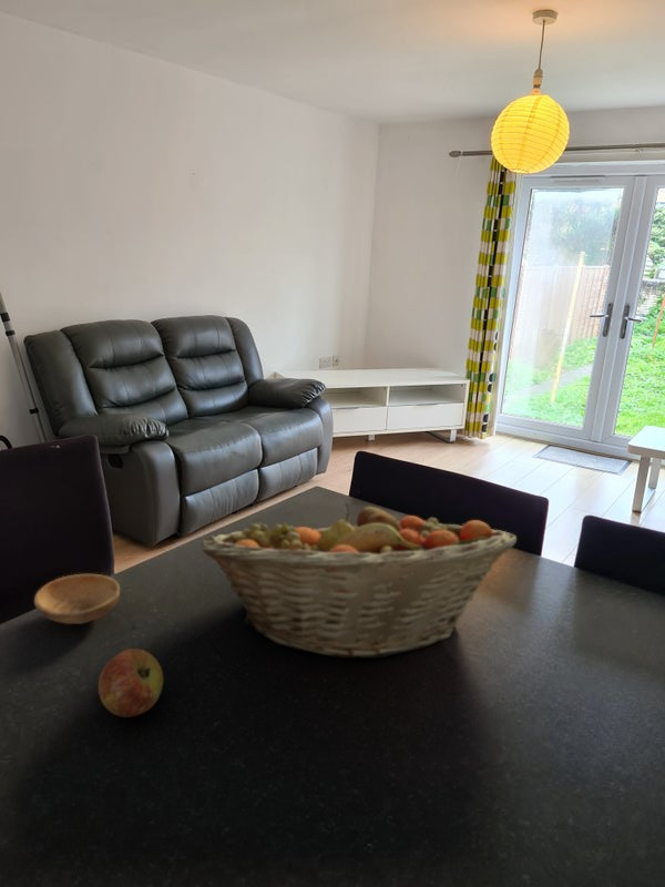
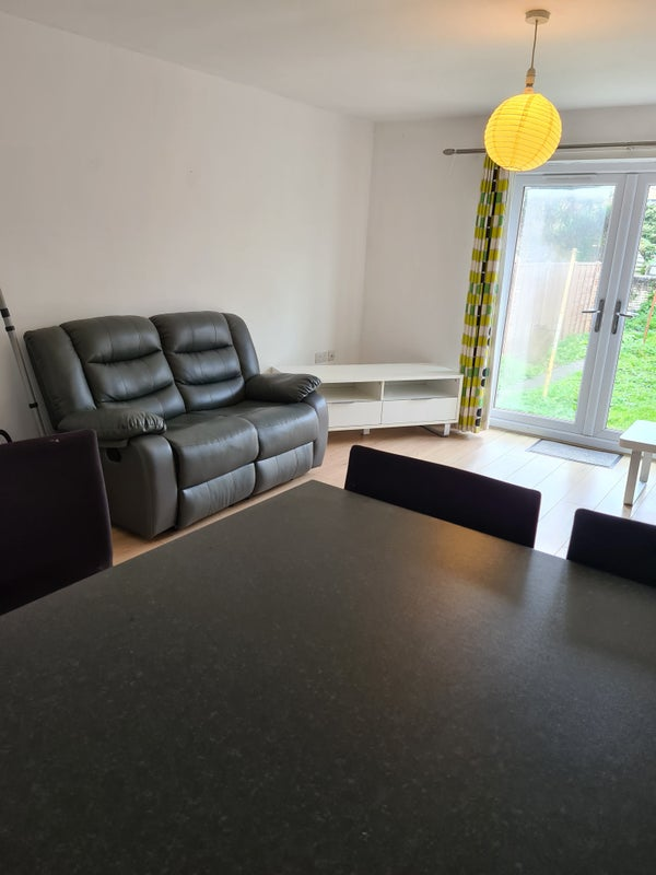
- bowl [33,573,121,625]
- apple [98,648,164,718]
- fruit basket [201,501,518,660]
